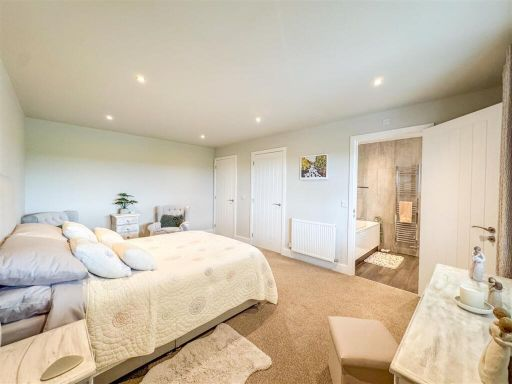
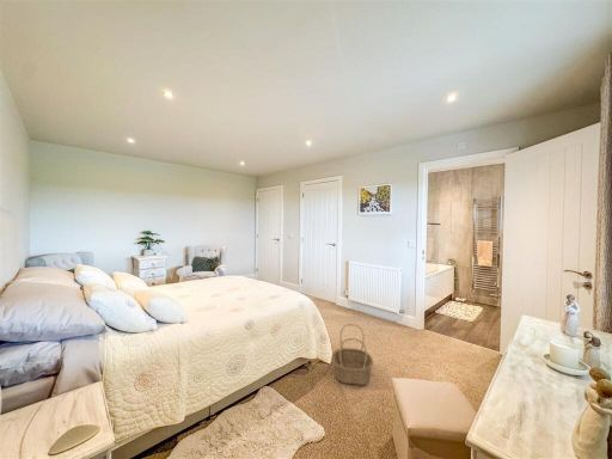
+ basket [331,323,374,386]
